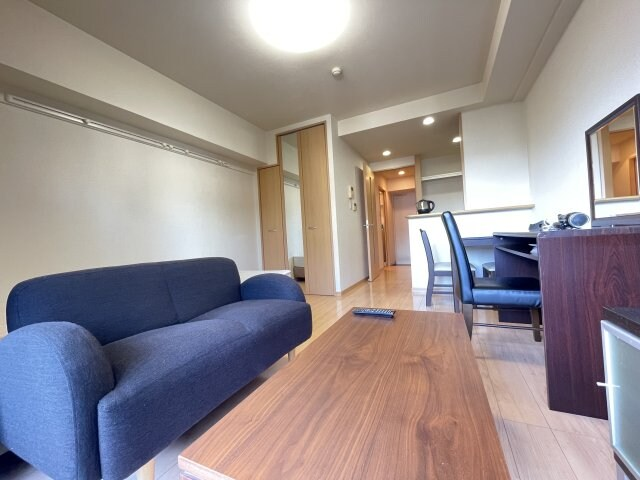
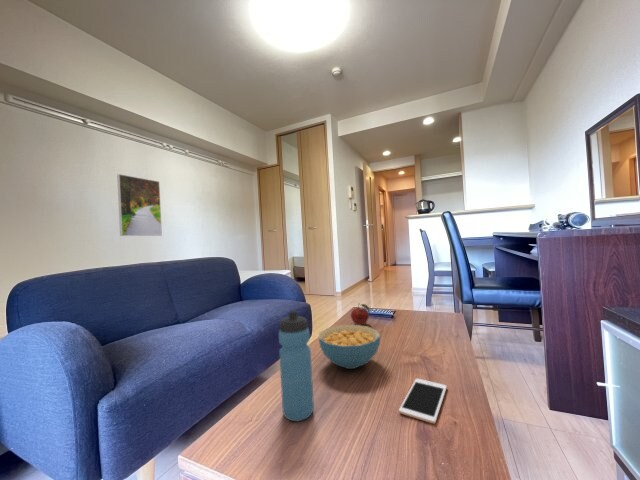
+ water bottle [278,310,315,422]
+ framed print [116,173,163,237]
+ cereal bowl [318,324,381,370]
+ fruit [350,302,371,326]
+ cell phone [398,378,448,425]
